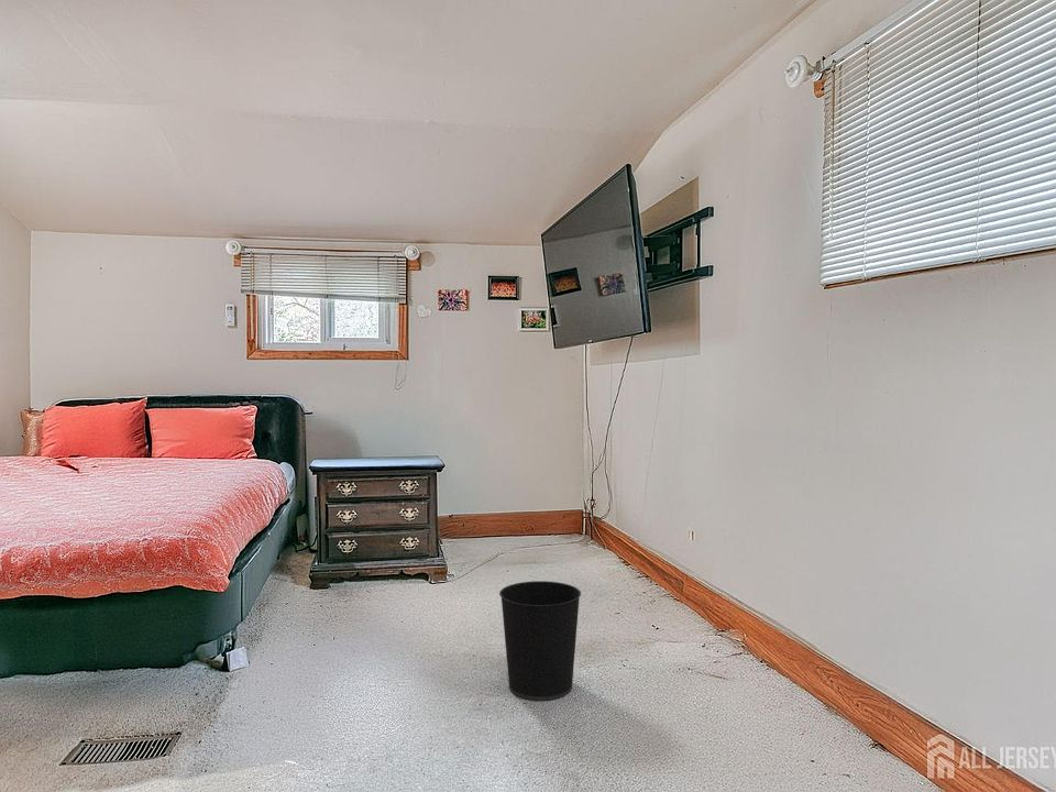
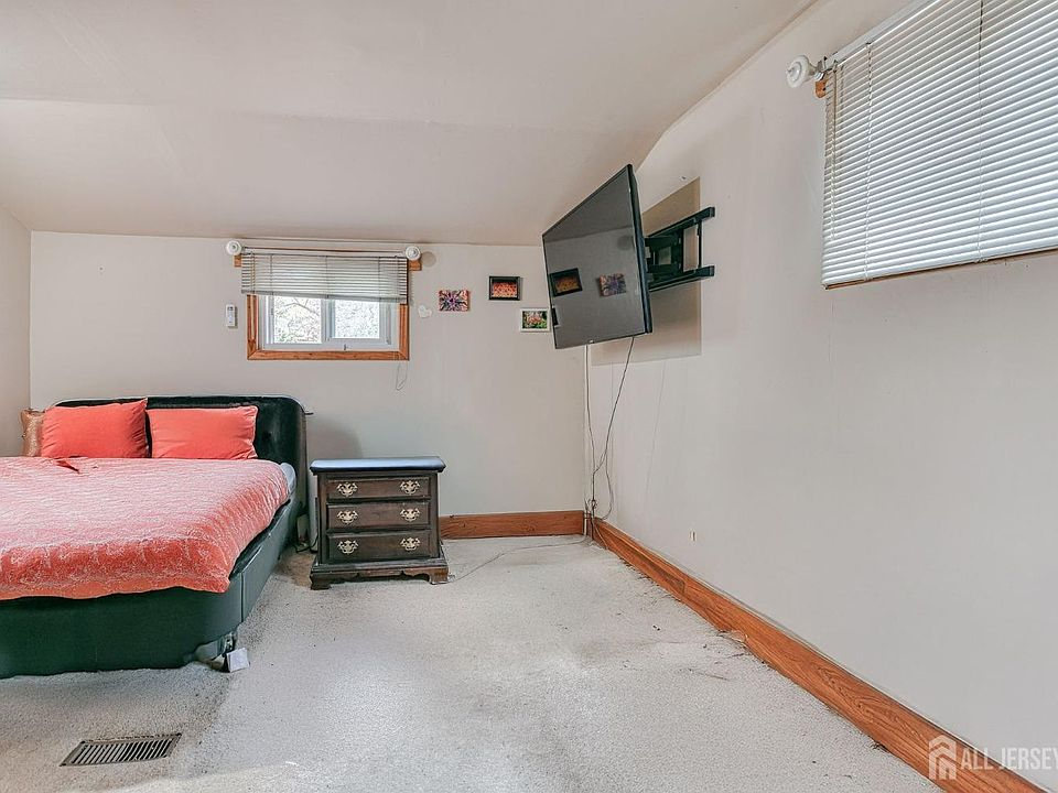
- wastebasket [498,580,582,702]
